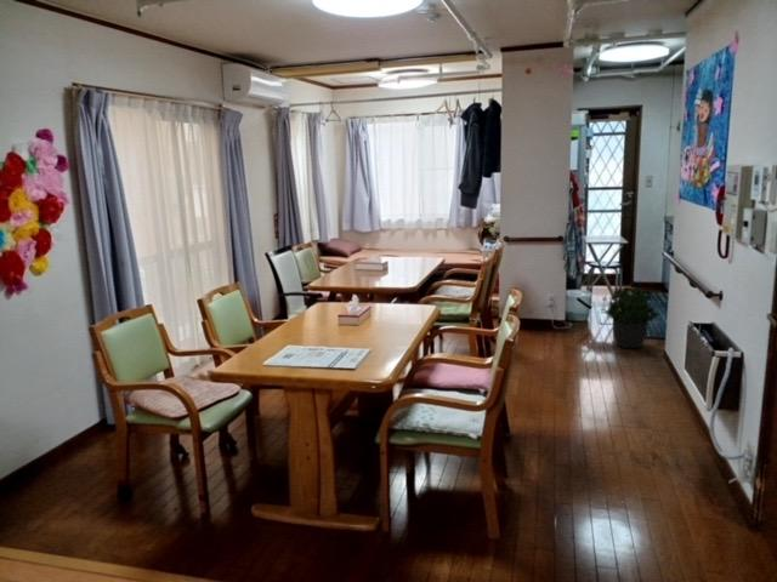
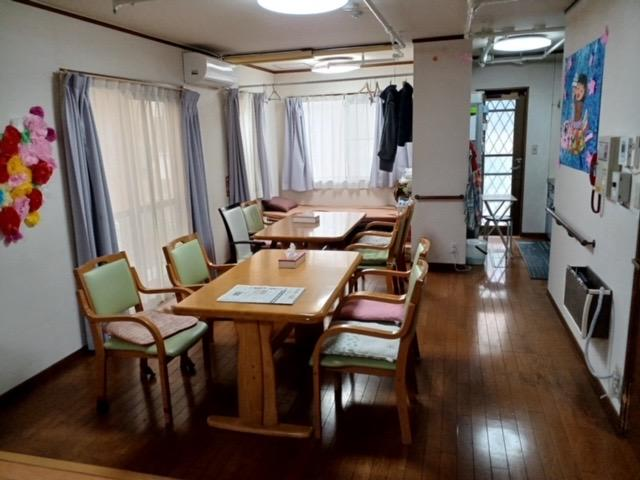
- potted plant [600,284,660,349]
